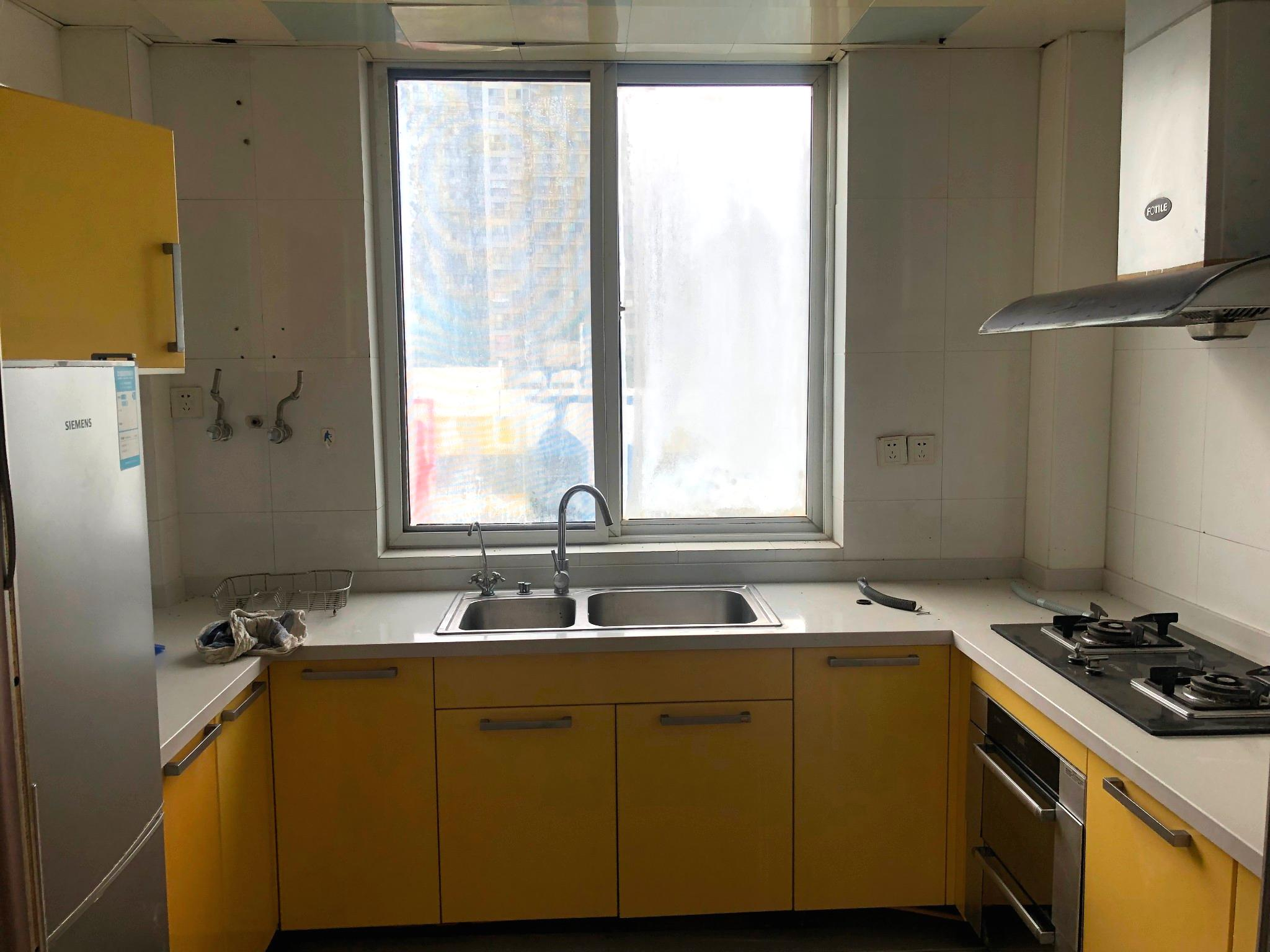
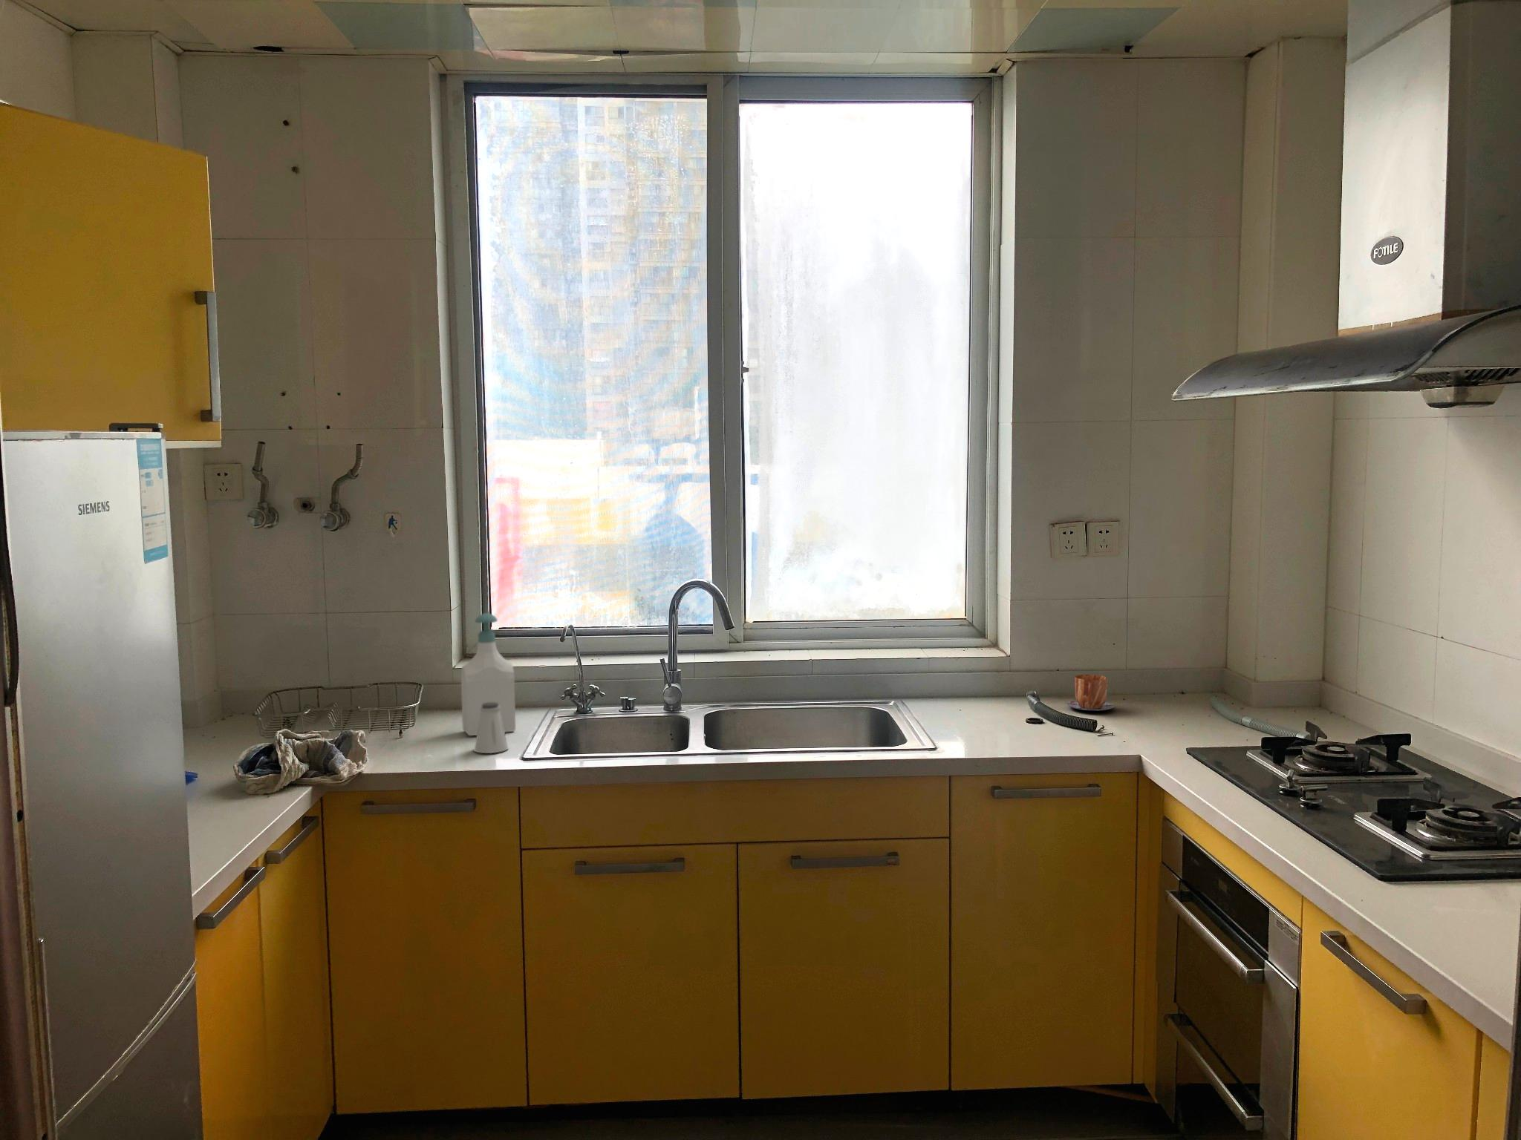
+ soap bottle [460,612,516,736]
+ saltshaker [474,702,509,754]
+ mug [1066,674,1115,711]
